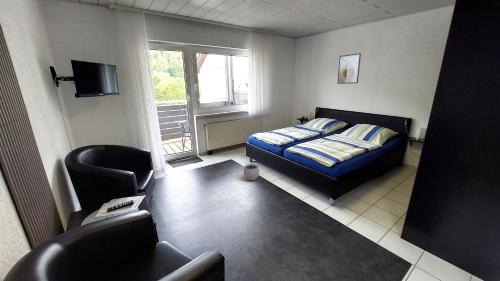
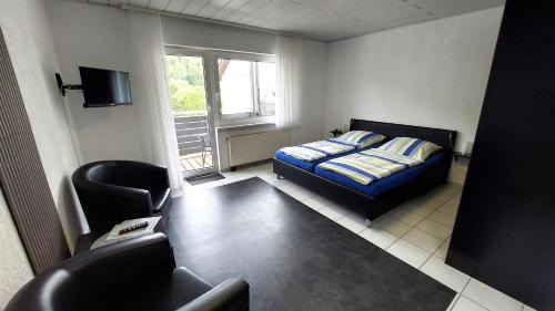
- plant pot [242,160,260,181]
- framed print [336,52,362,85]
